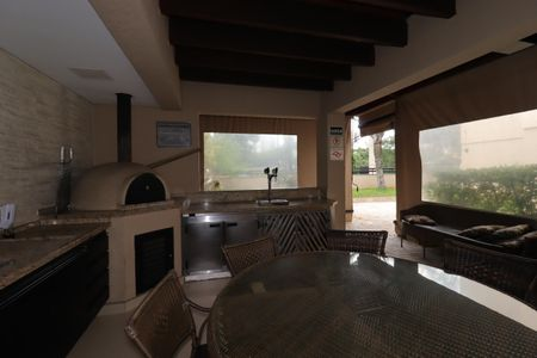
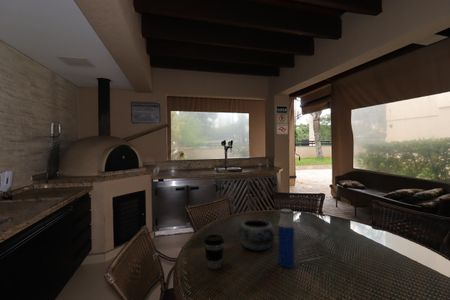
+ water bottle [277,208,295,269]
+ coffee cup [203,234,225,270]
+ decorative bowl [237,218,276,252]
